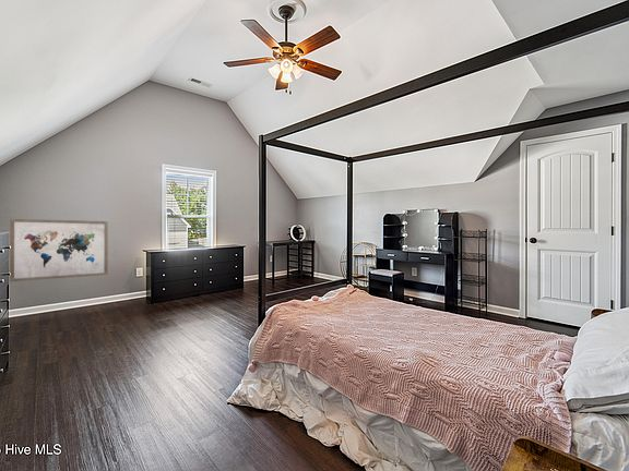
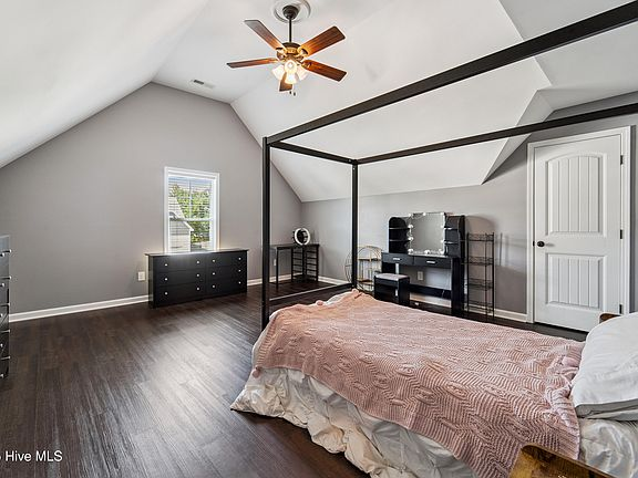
- wall art [9,218,109,282]
